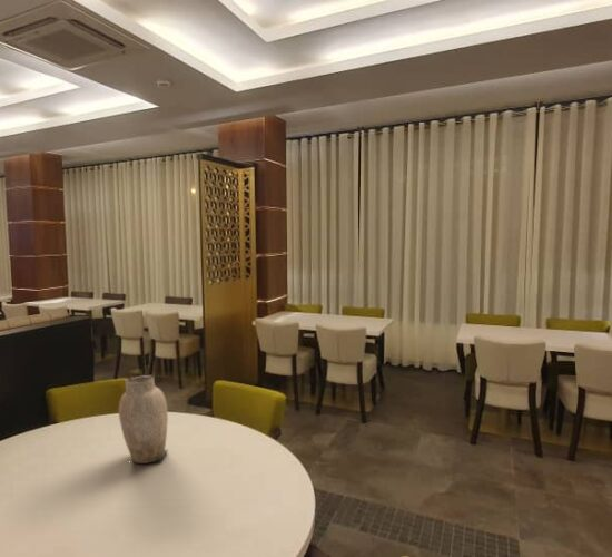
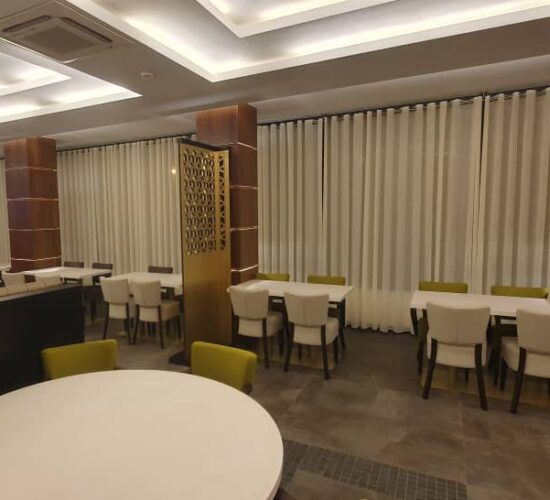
- vase [118,373,169,465]
